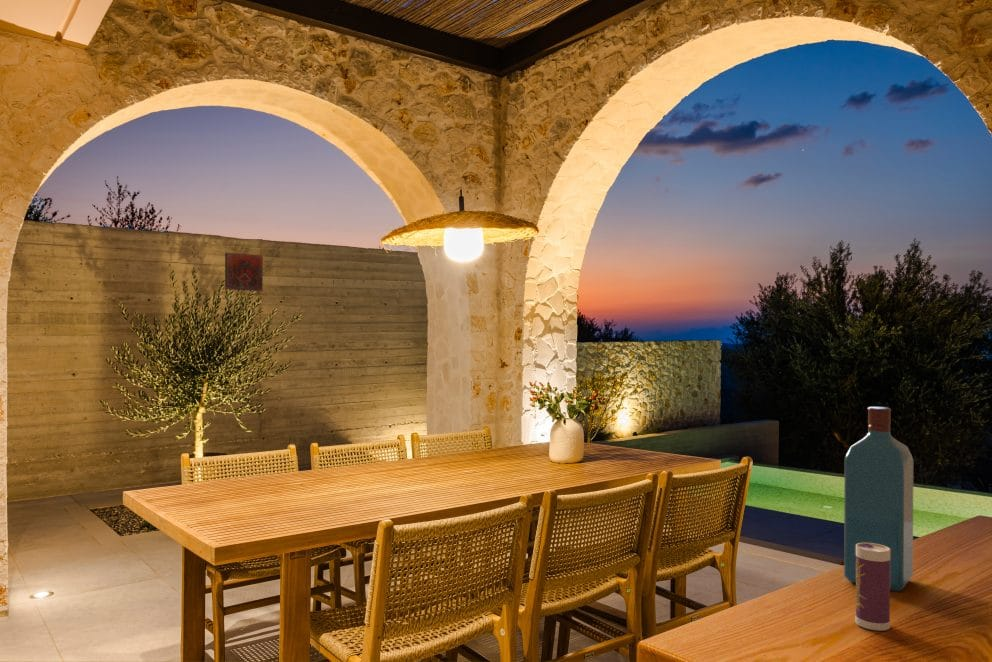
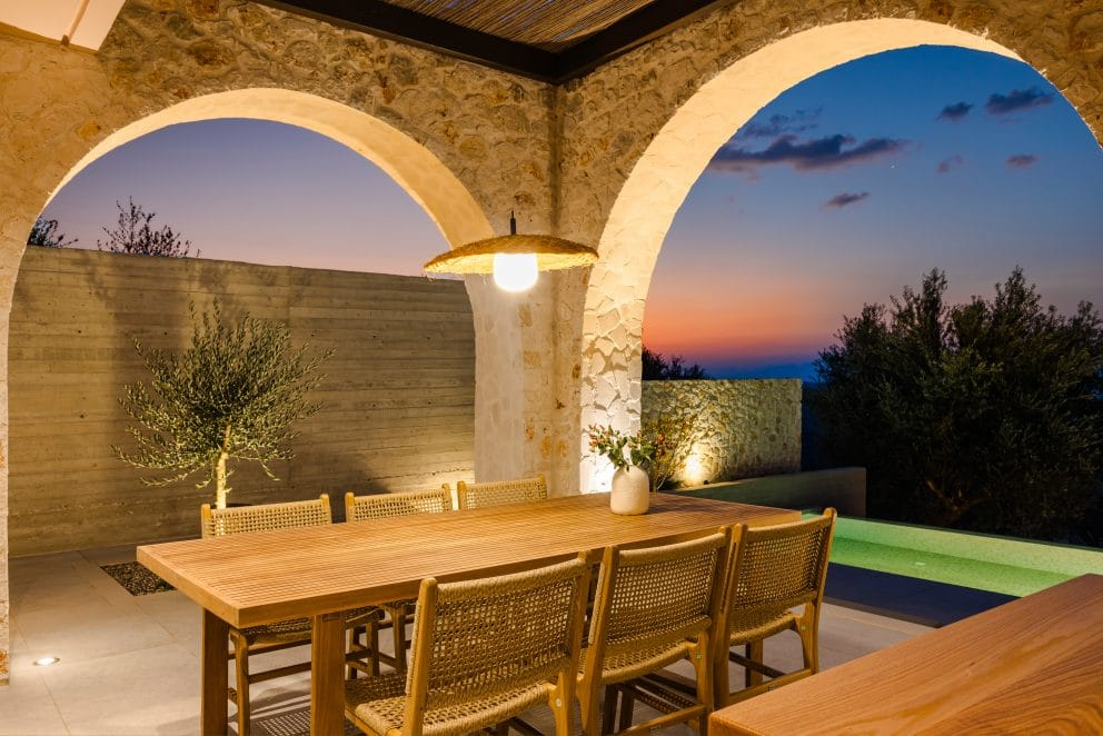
- decorative tile [224,252,264,292]
- liquor [843,406,914,592]
- beverage can [854,543,891,632]
